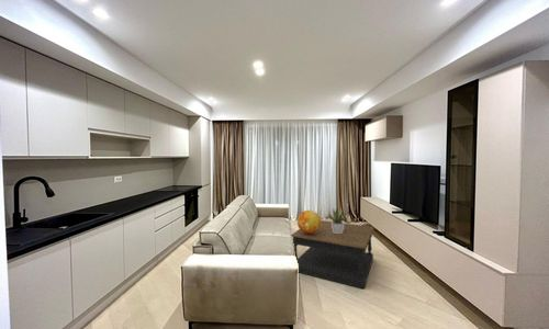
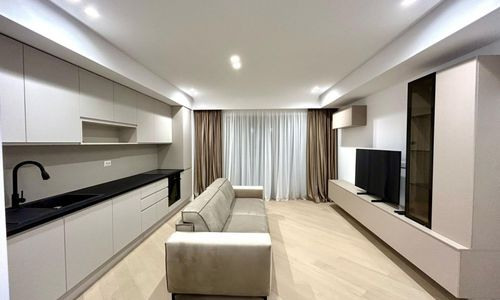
- coffee table [290,219,376,290]
- decorative sphere [296,209,322,235]
- potted plant [328,206,349,234]
